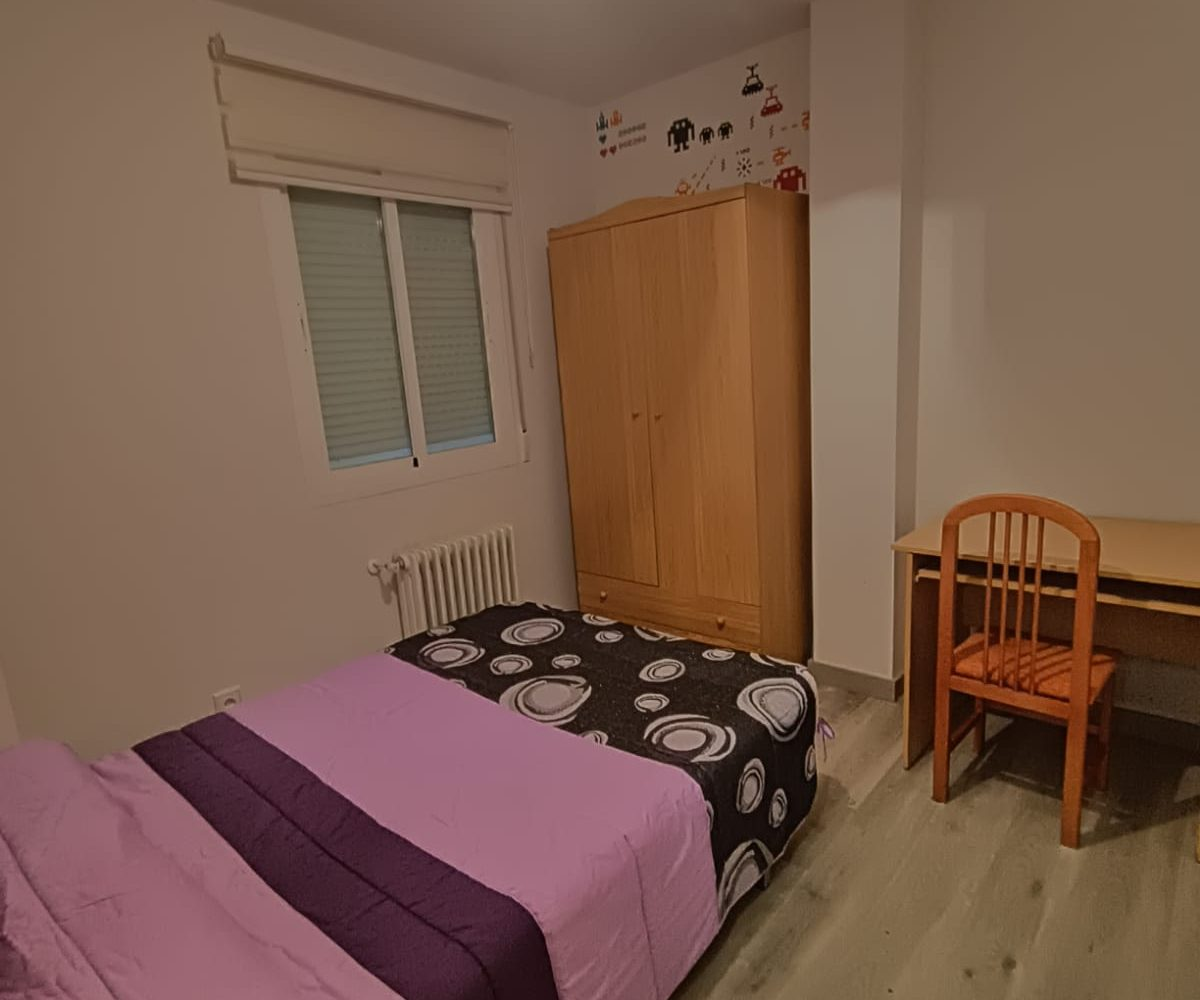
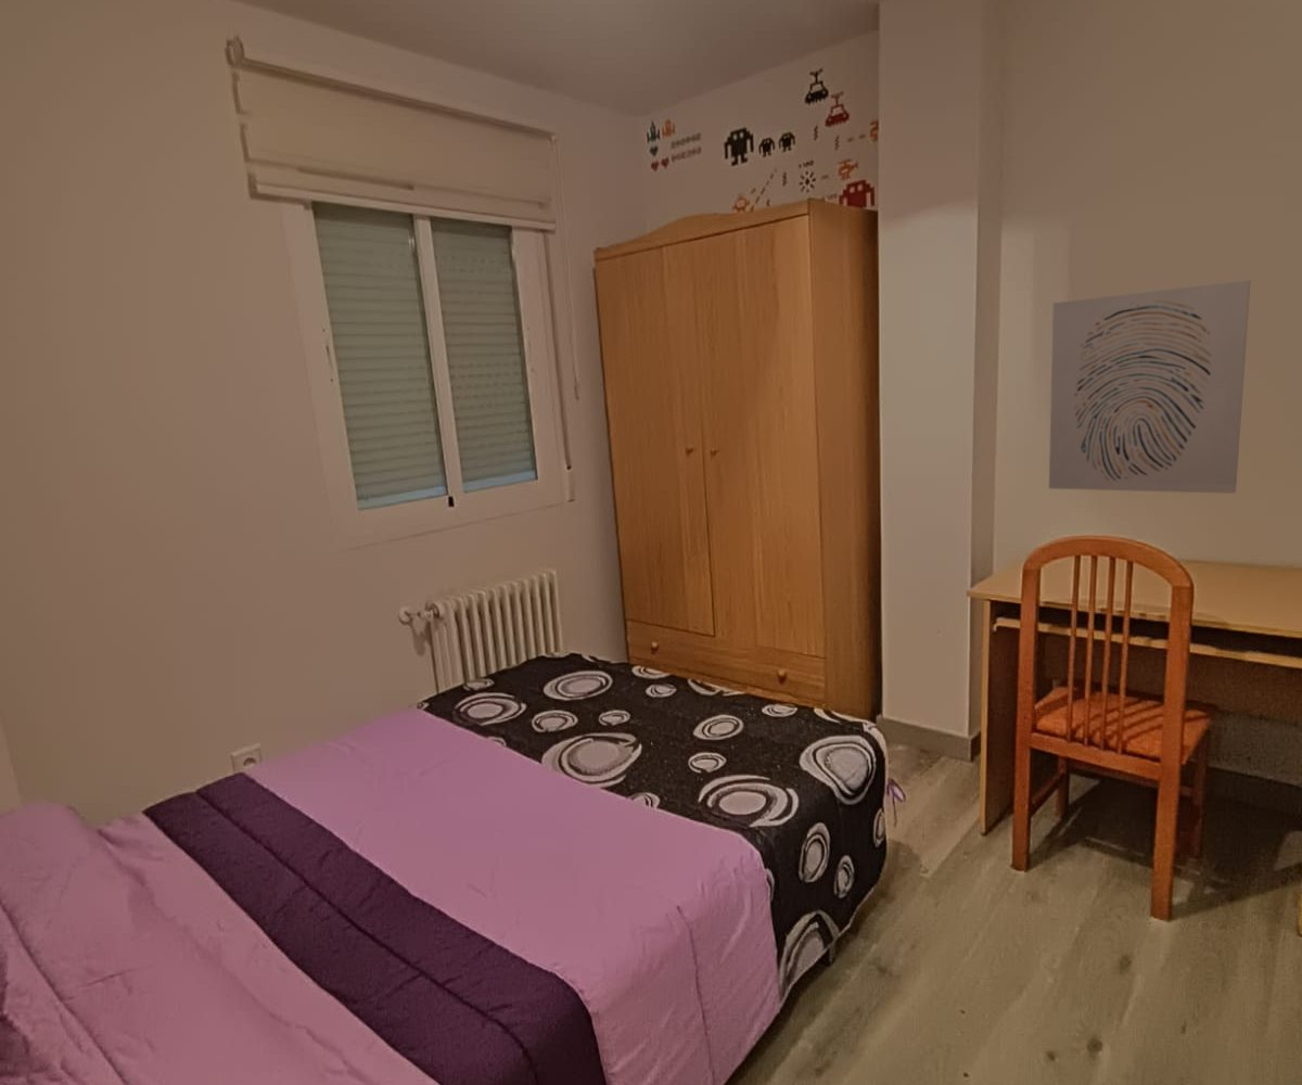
+ wall art [1048,279,1251,495]
